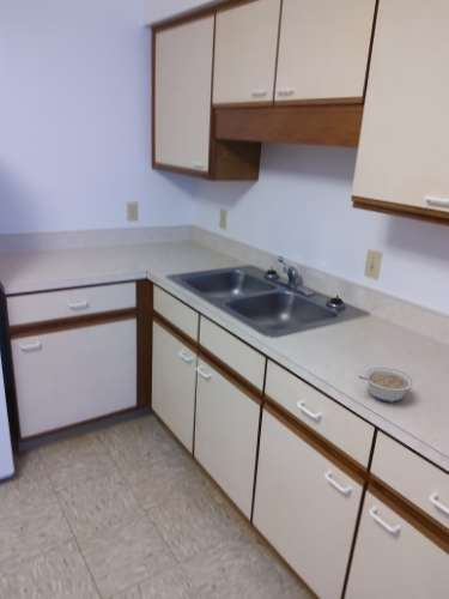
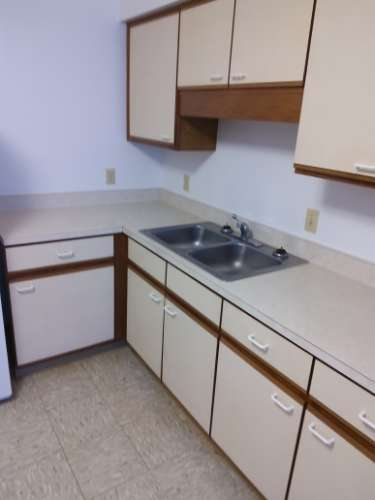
- legume [357,367,414,403]
